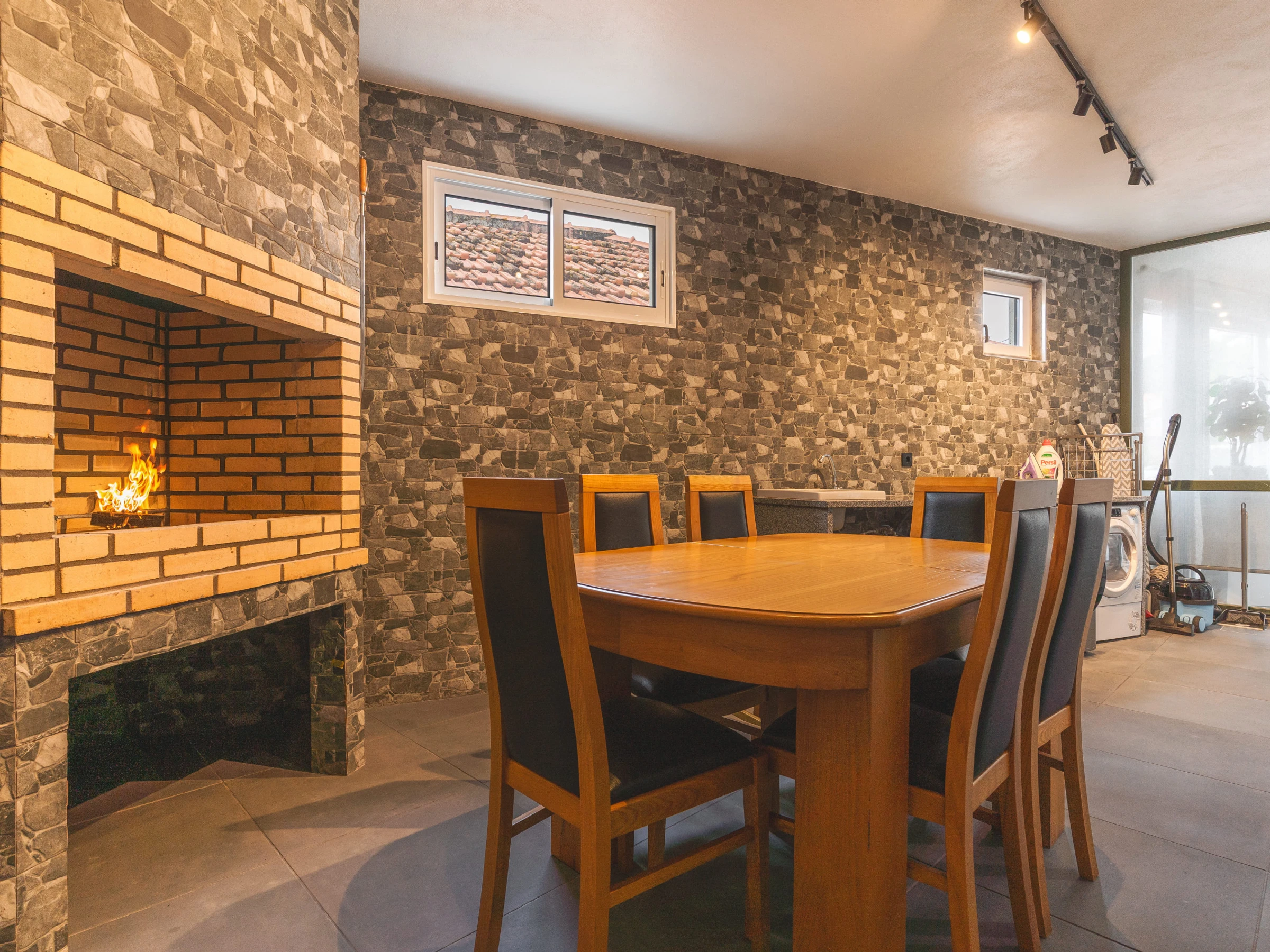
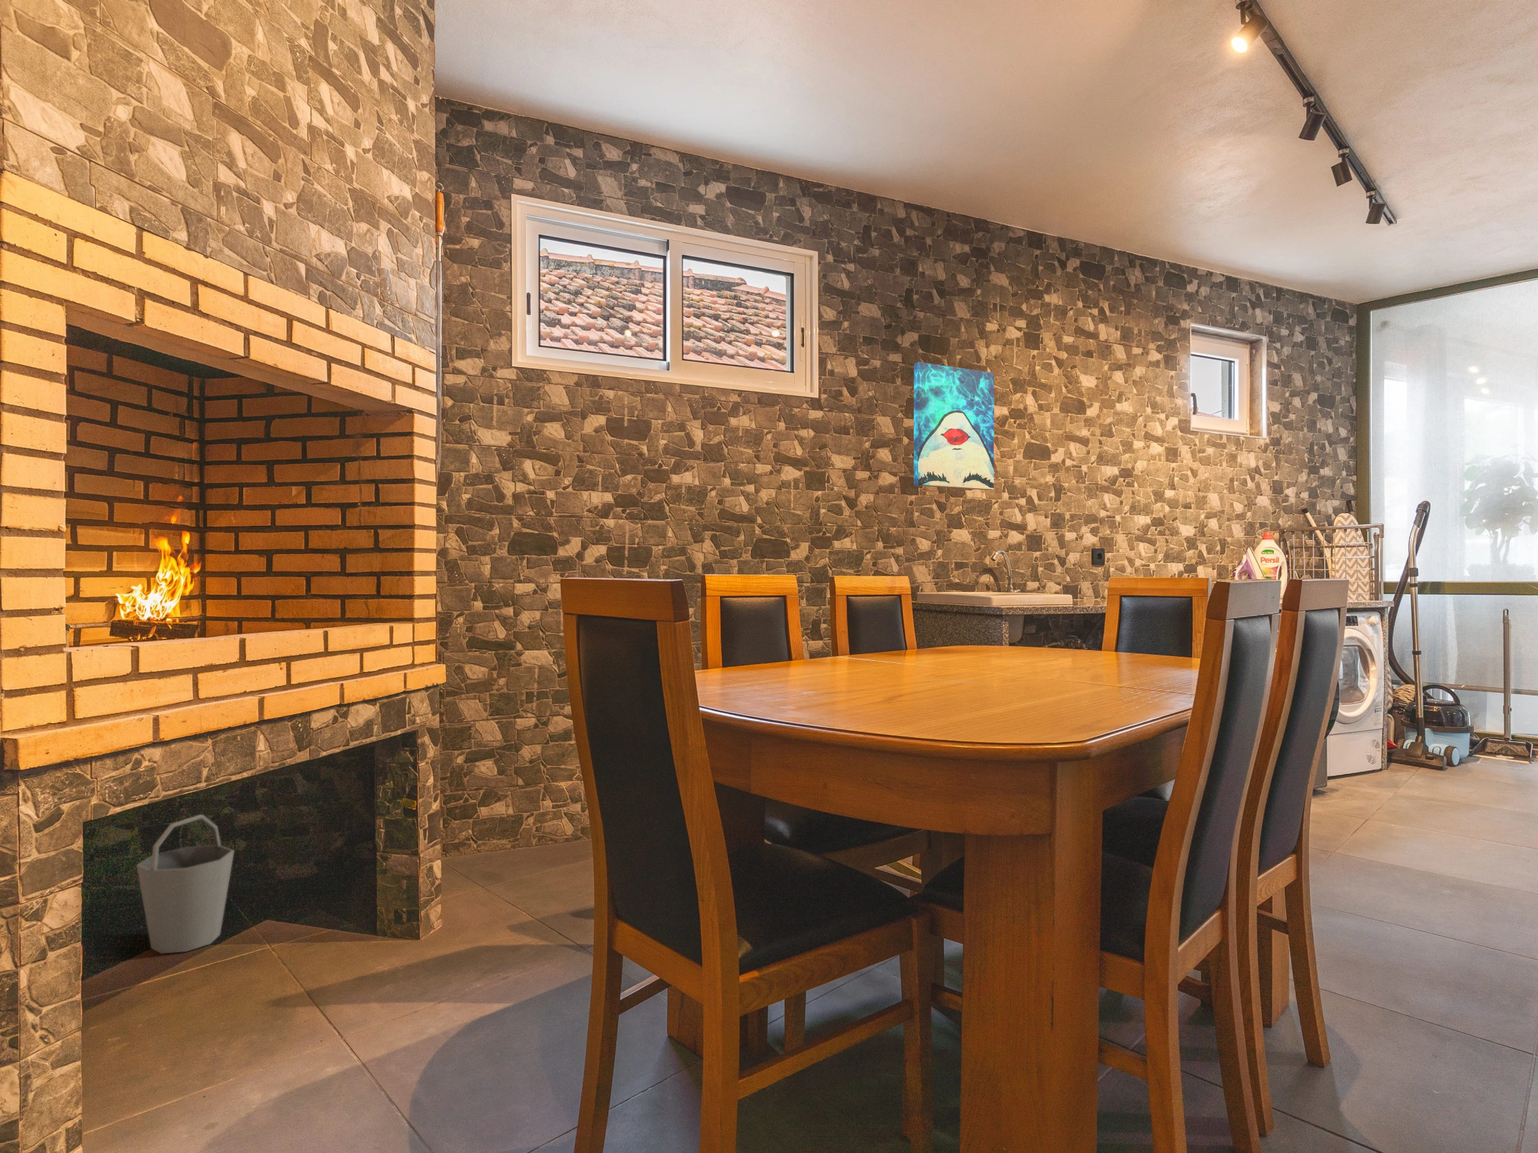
+ wall art [913,361,994,491]
+ bucket [136,814,235,954]
